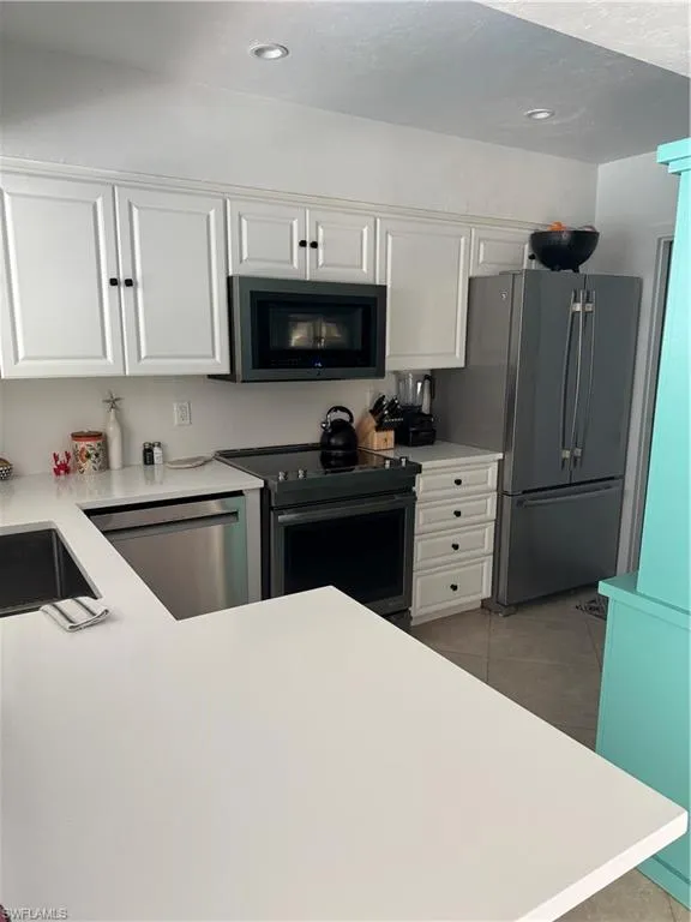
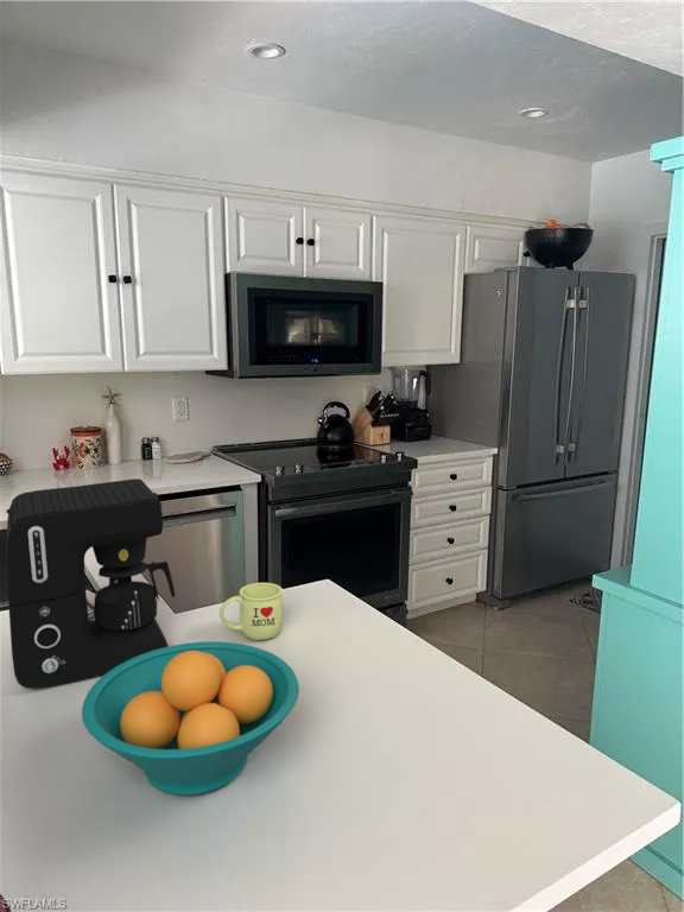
+ fruit bowl [81,640,300,797]
+ coffee maker [5,477,176,690]
+ mug [218,582,284,641]
